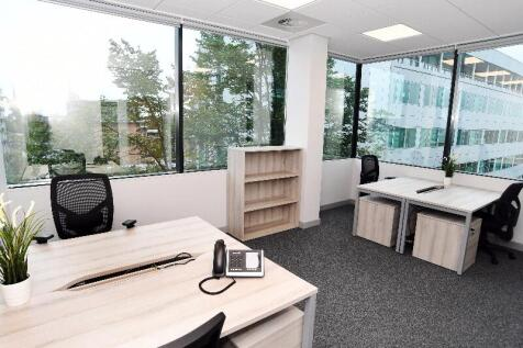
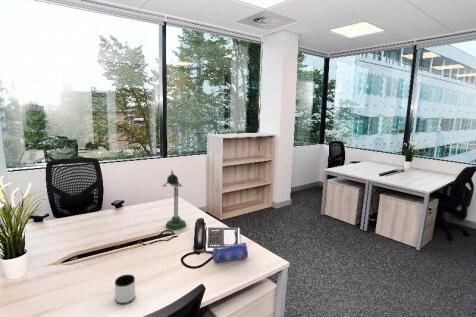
+ mug [114,273,136,305]
+ pencil case [211,242,249,263]
+ desk lamp [161,169,187,231]
